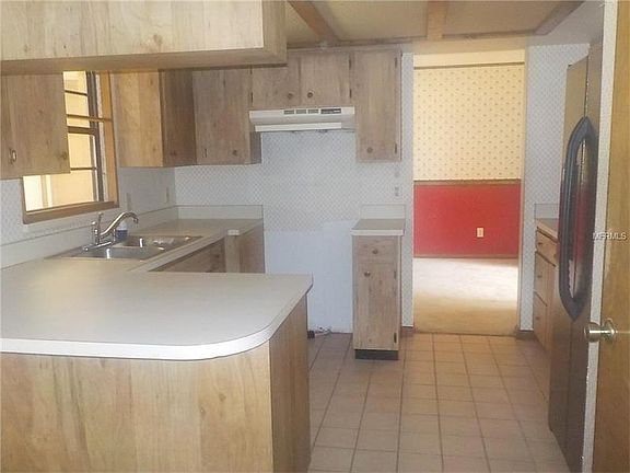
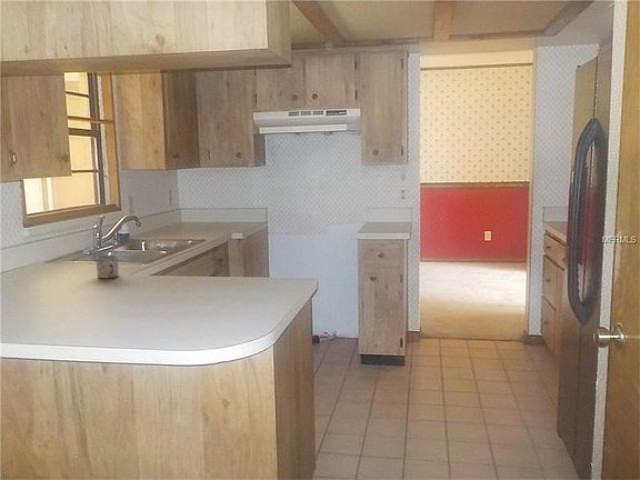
+ mug [96,254,120,279]
